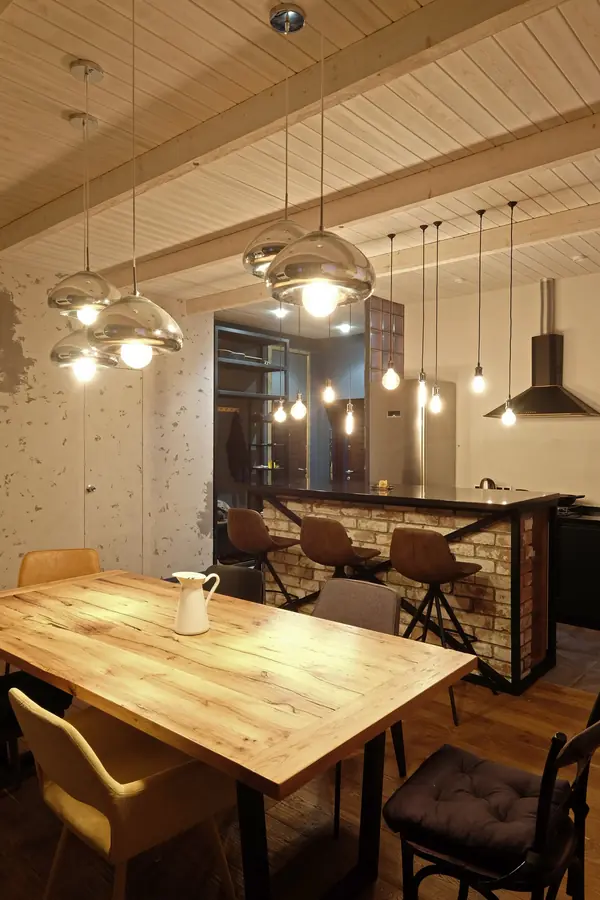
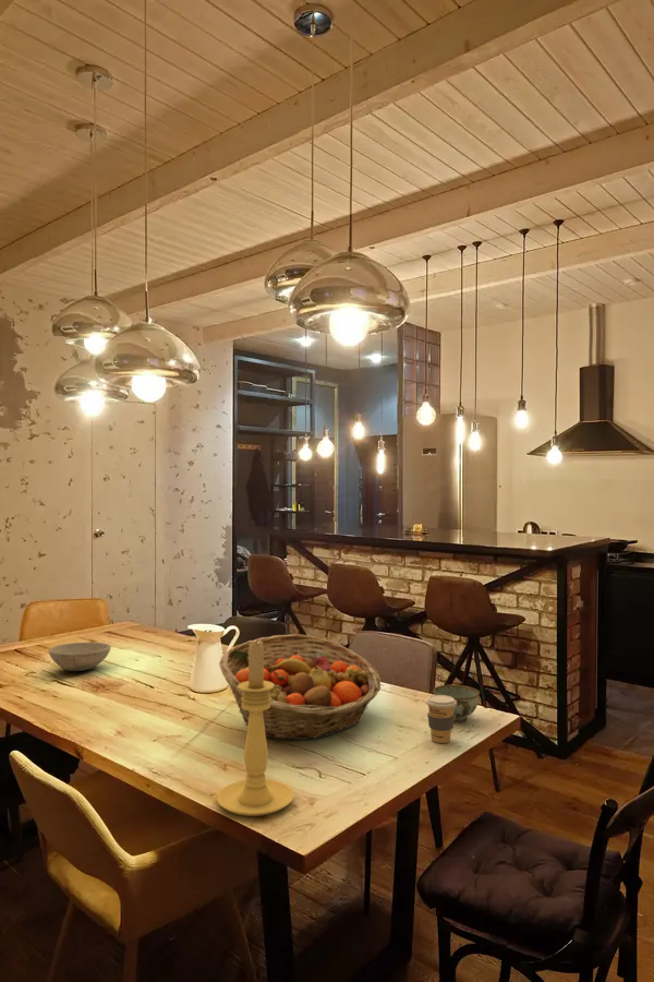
+ candle holder [216,638,295,817]
+ bowl [48,642,112,672]
+ fruit basket [218,633,383,741]
+ coffee cup [424,694,457,744]
+ bowl [432,684,481,722]
